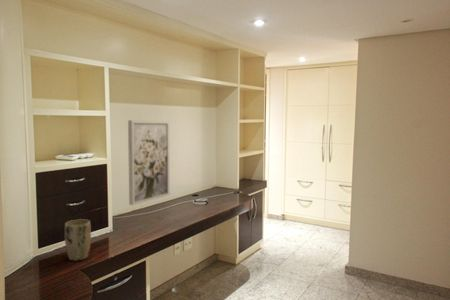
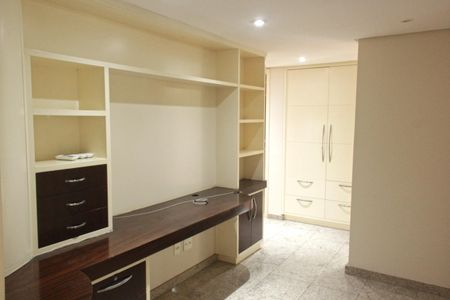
- plant pot [64,218,92,262]
- wall art [127,119,171,206]
